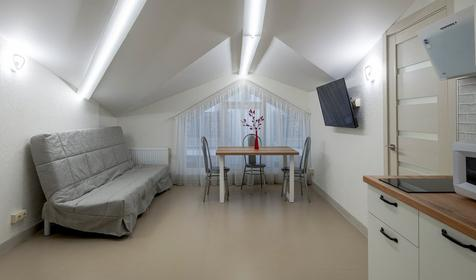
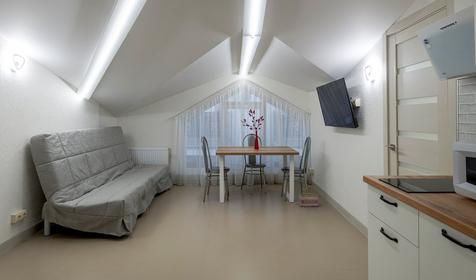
+ basket [298,184,319,207]
